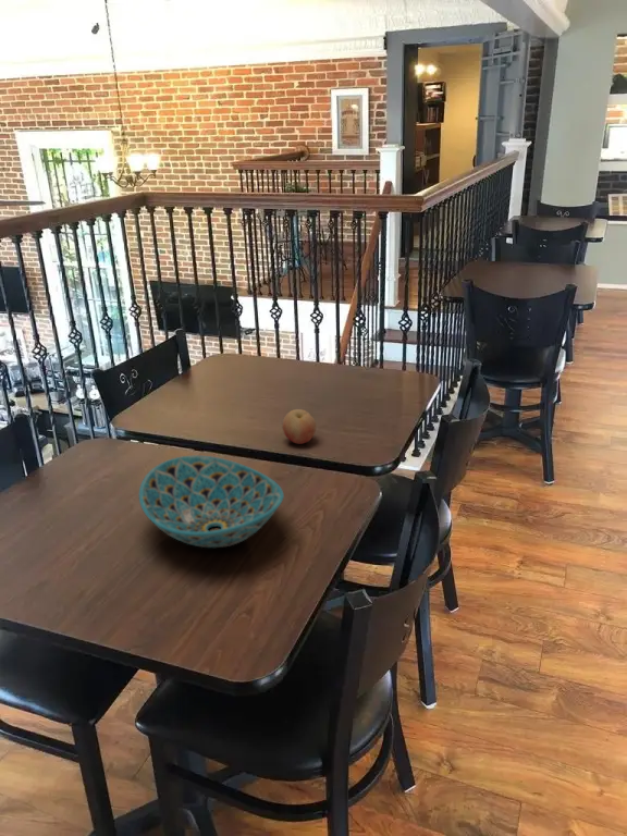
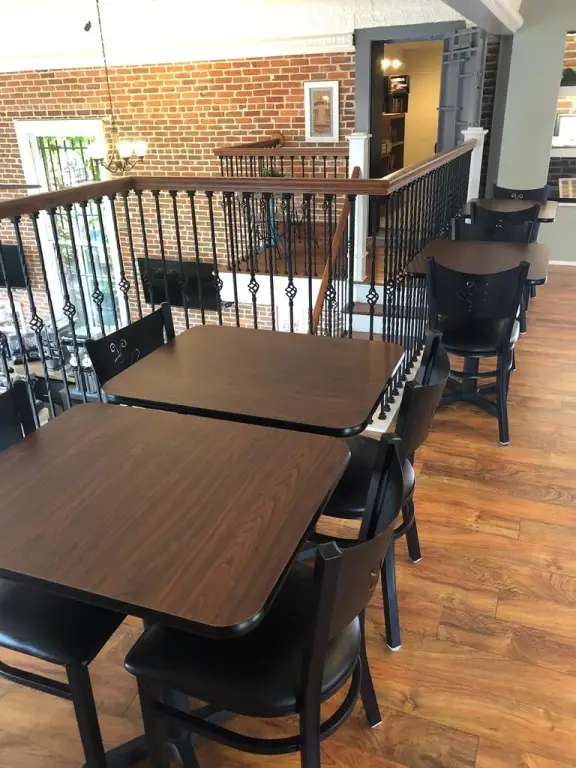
- fruit [281,408,317,445]
- bowl [138,455,285,549]
